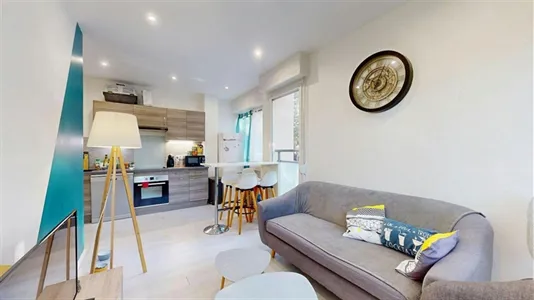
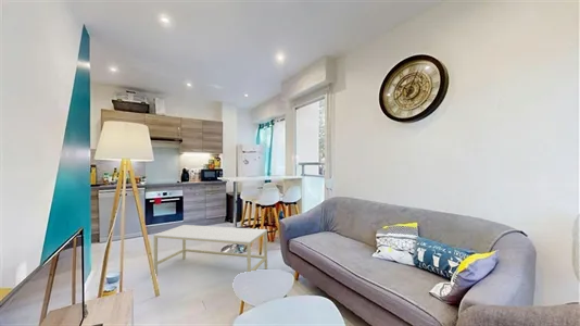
+ coffee table [153,224,268,276]
